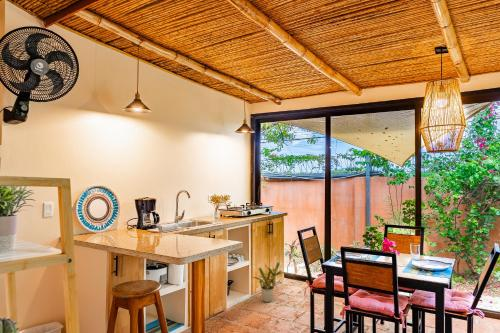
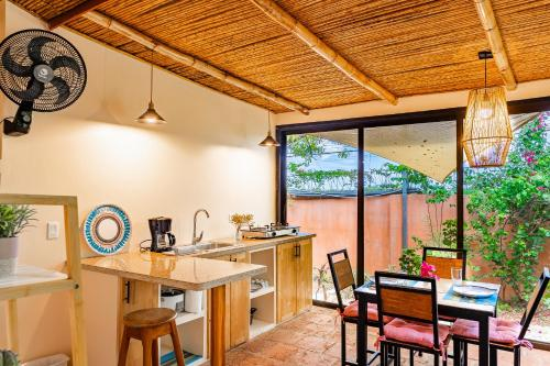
- potted plant [252,261,286,303]
